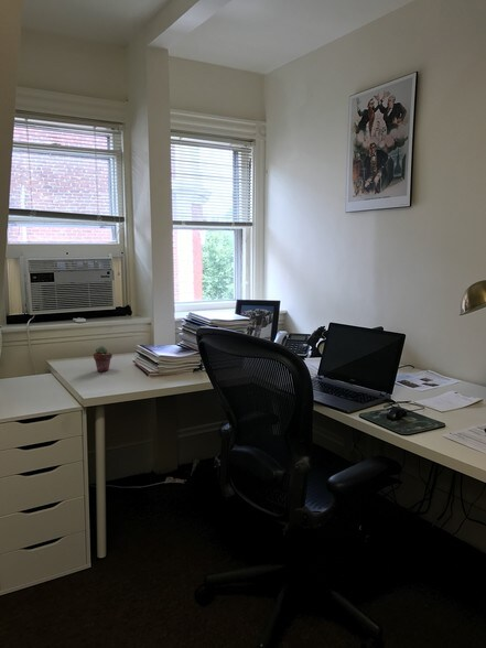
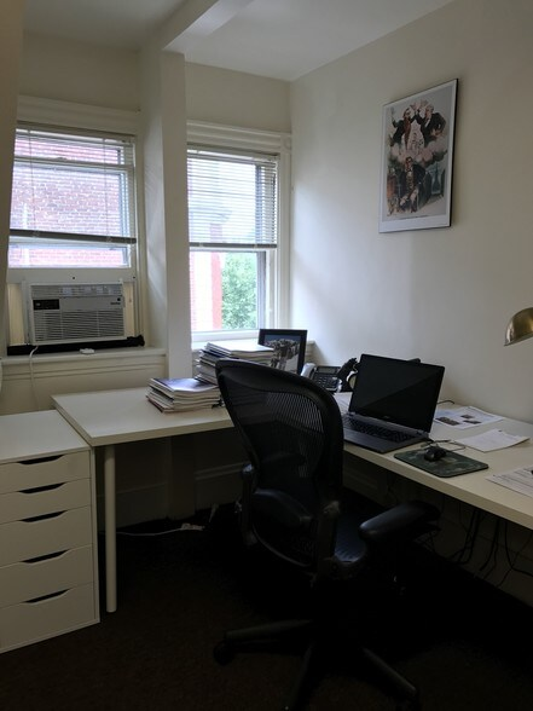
- potted succulent [93,345,114,372]
